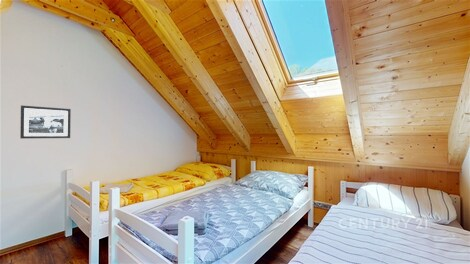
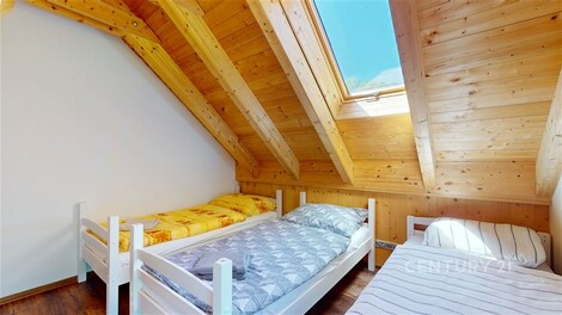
- picture frame [19,105,72,140]
